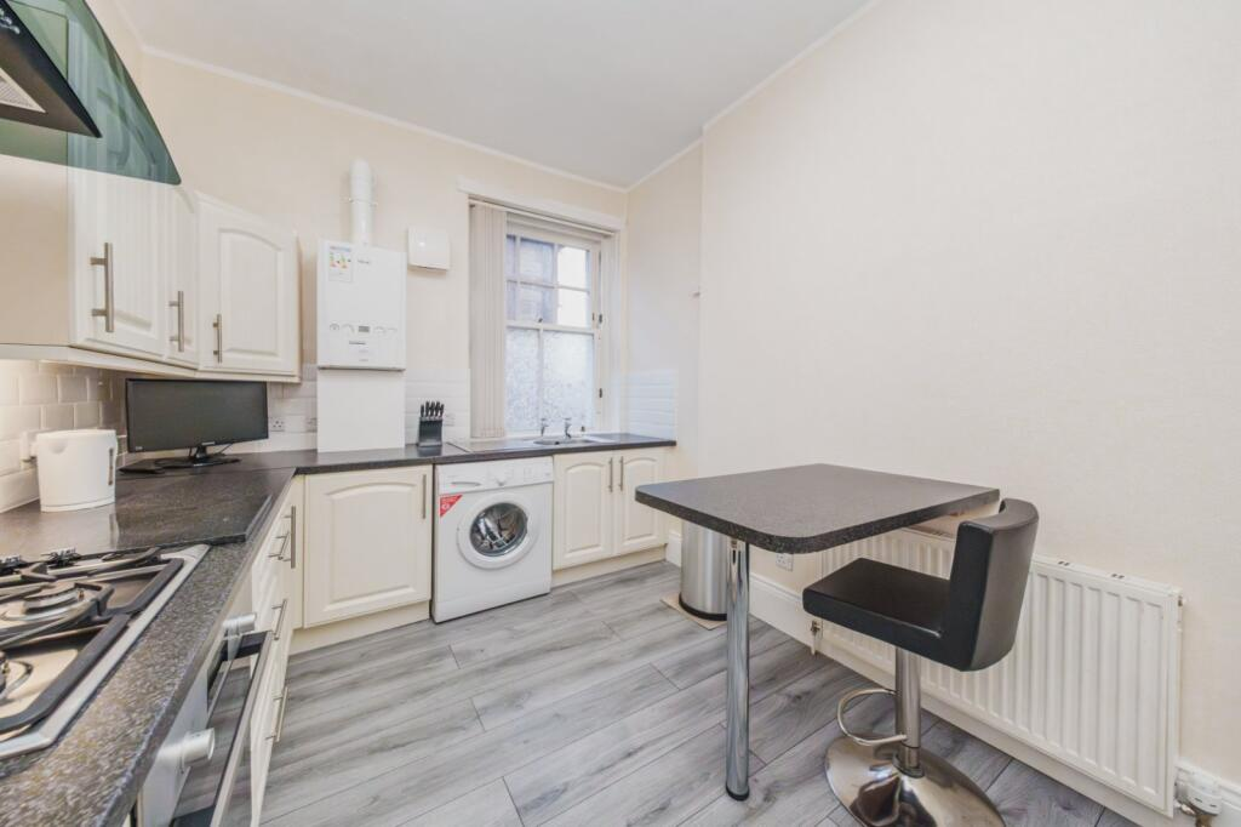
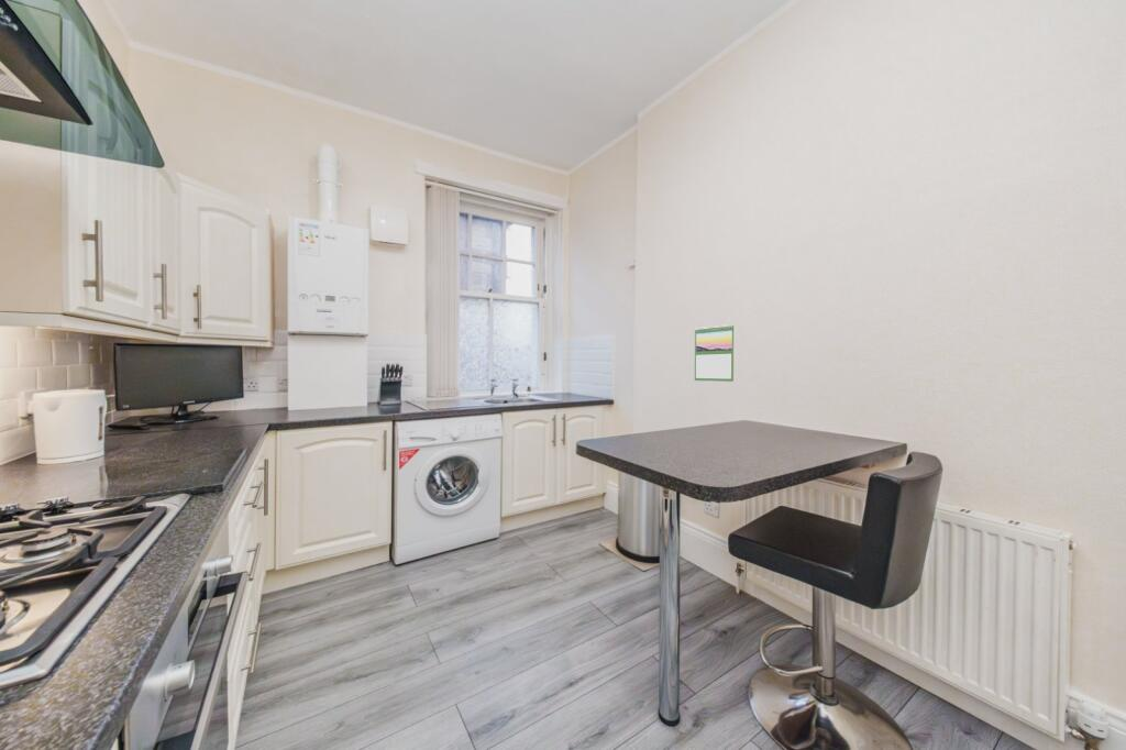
+ calendar [694,323,736,383]
